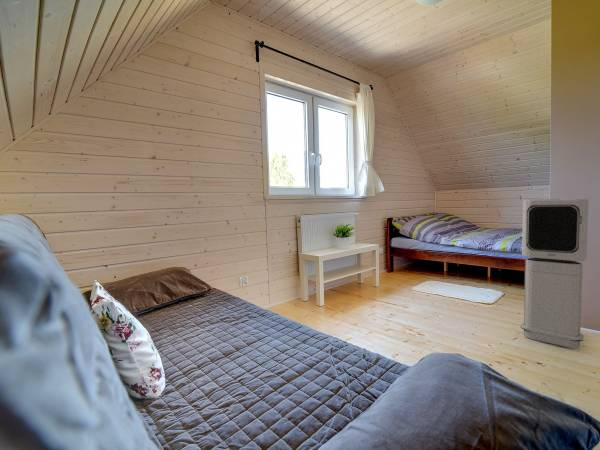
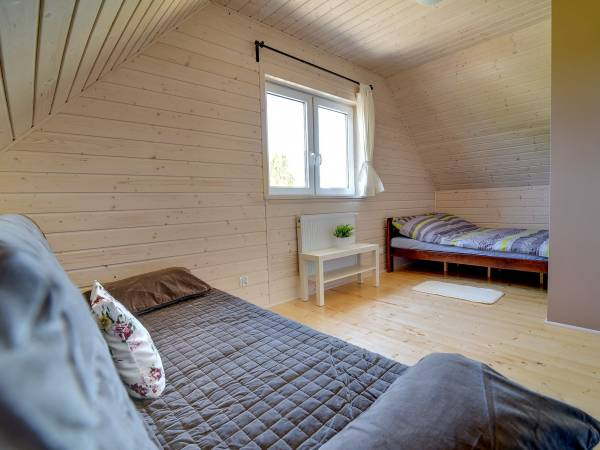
- air purifier [520,198,590,349]
